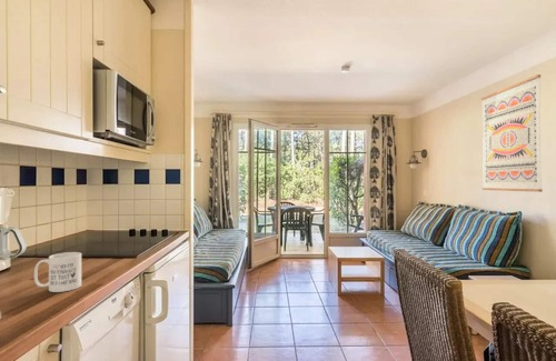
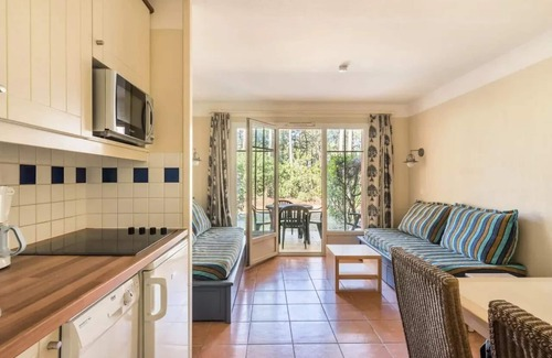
- mug [33,251,82,293]
- wall art [480,73,544,193]
